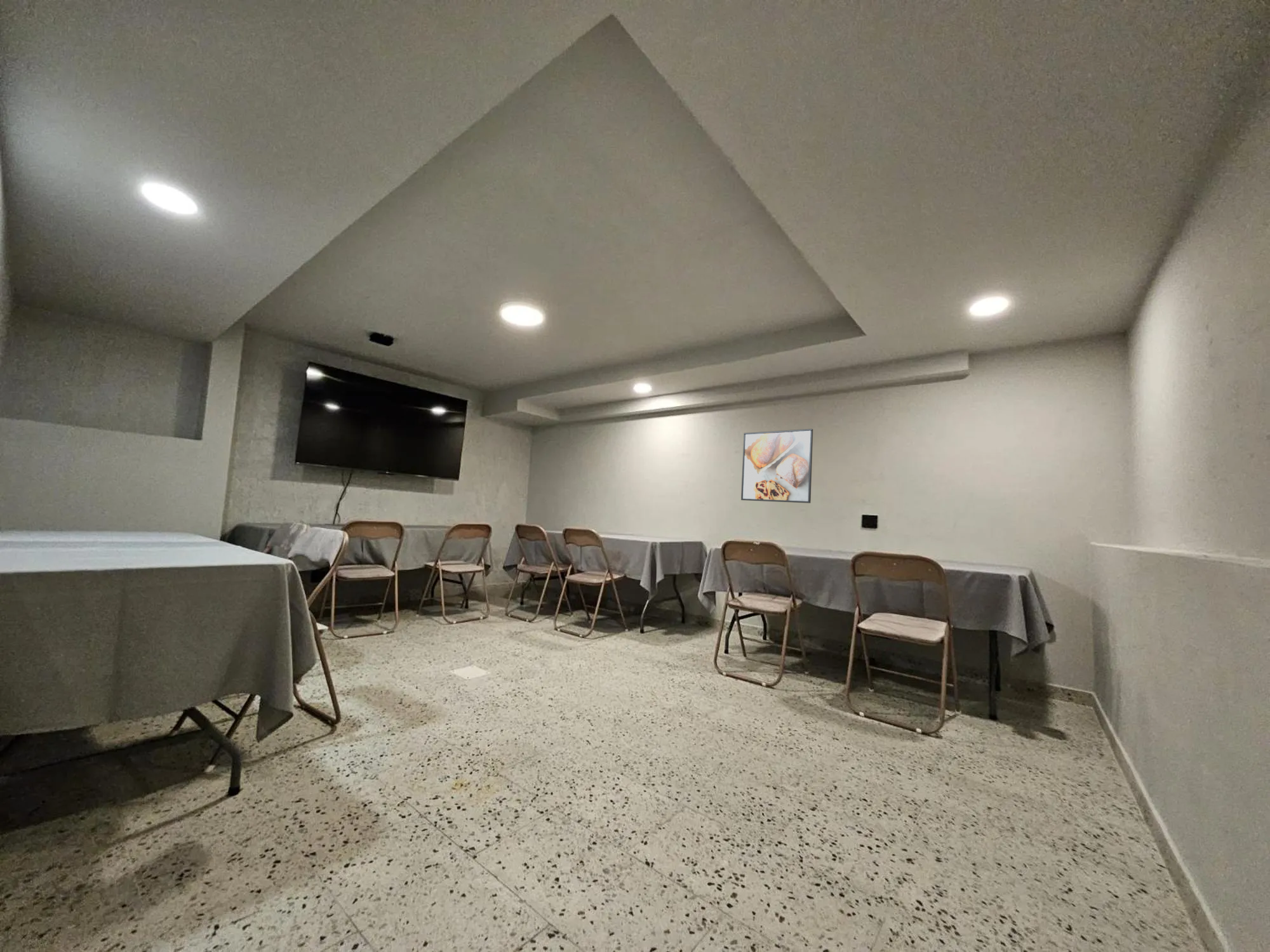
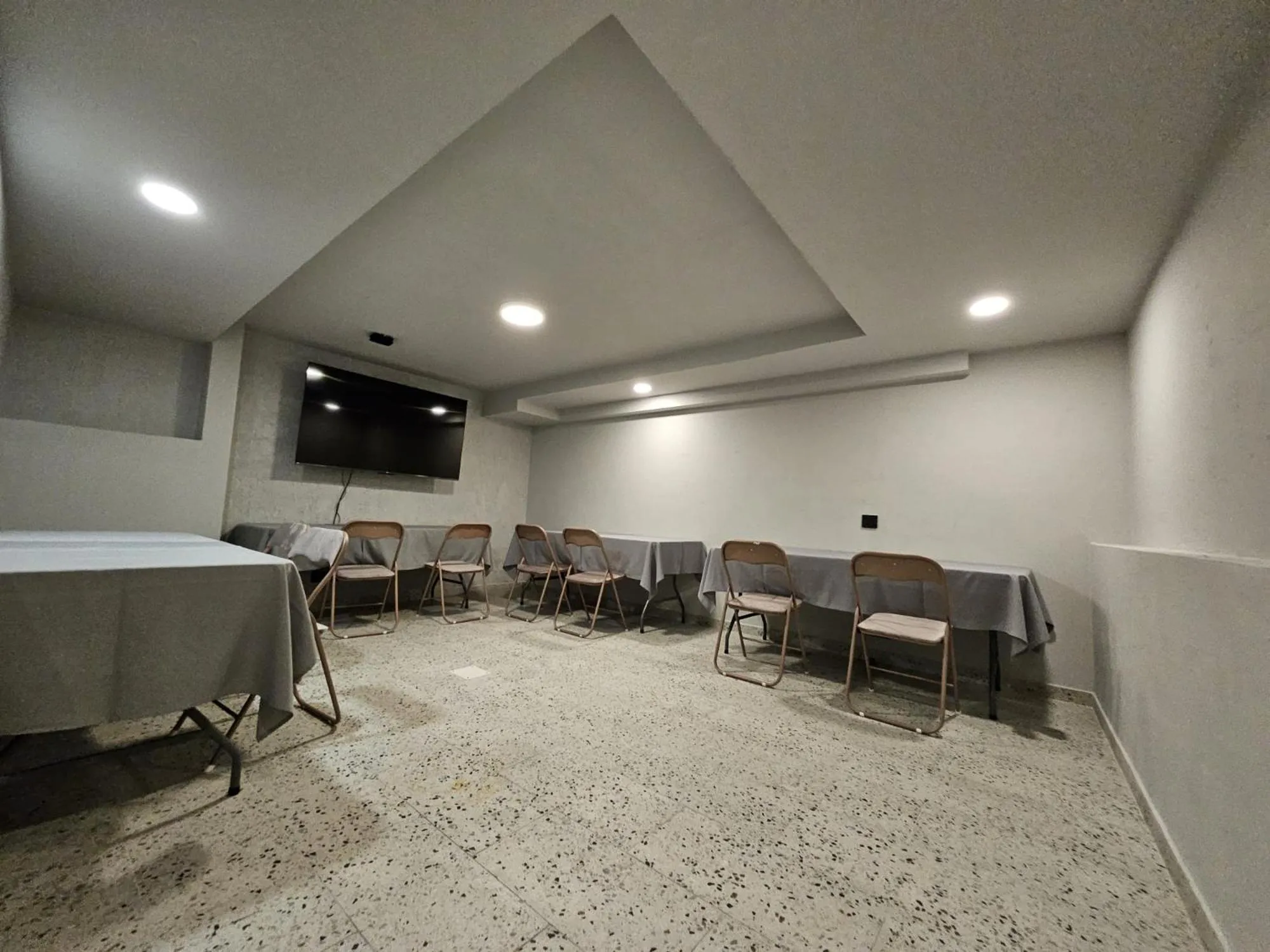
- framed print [740,428,813,504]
